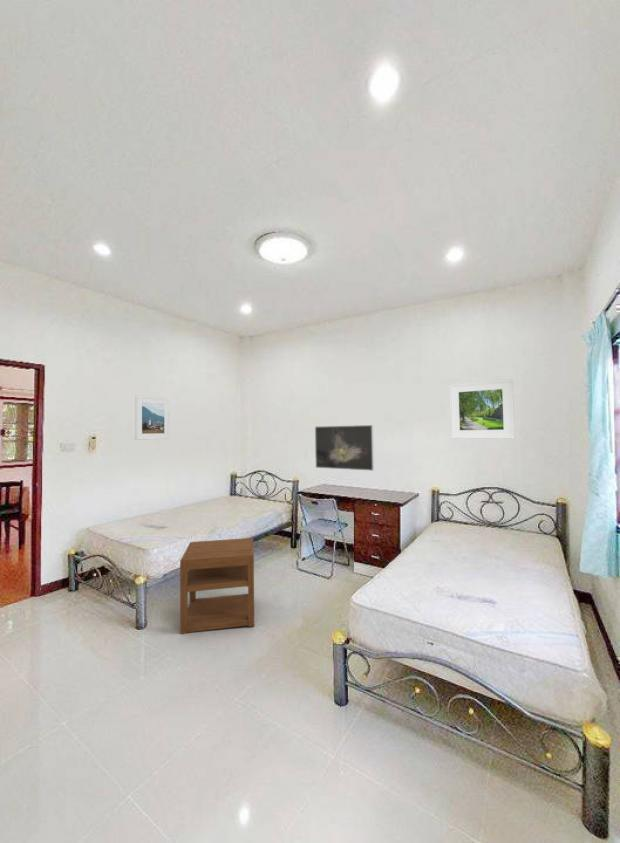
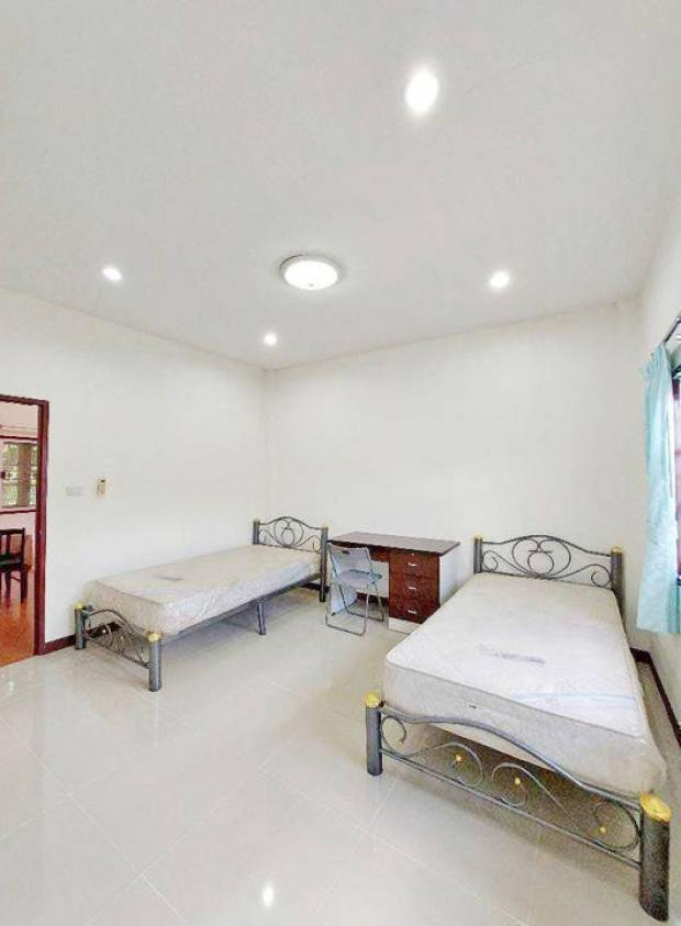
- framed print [449,378,515,440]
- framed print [314,424,375,472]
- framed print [134,395,171,441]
- nightstand [179,537,255,635]
